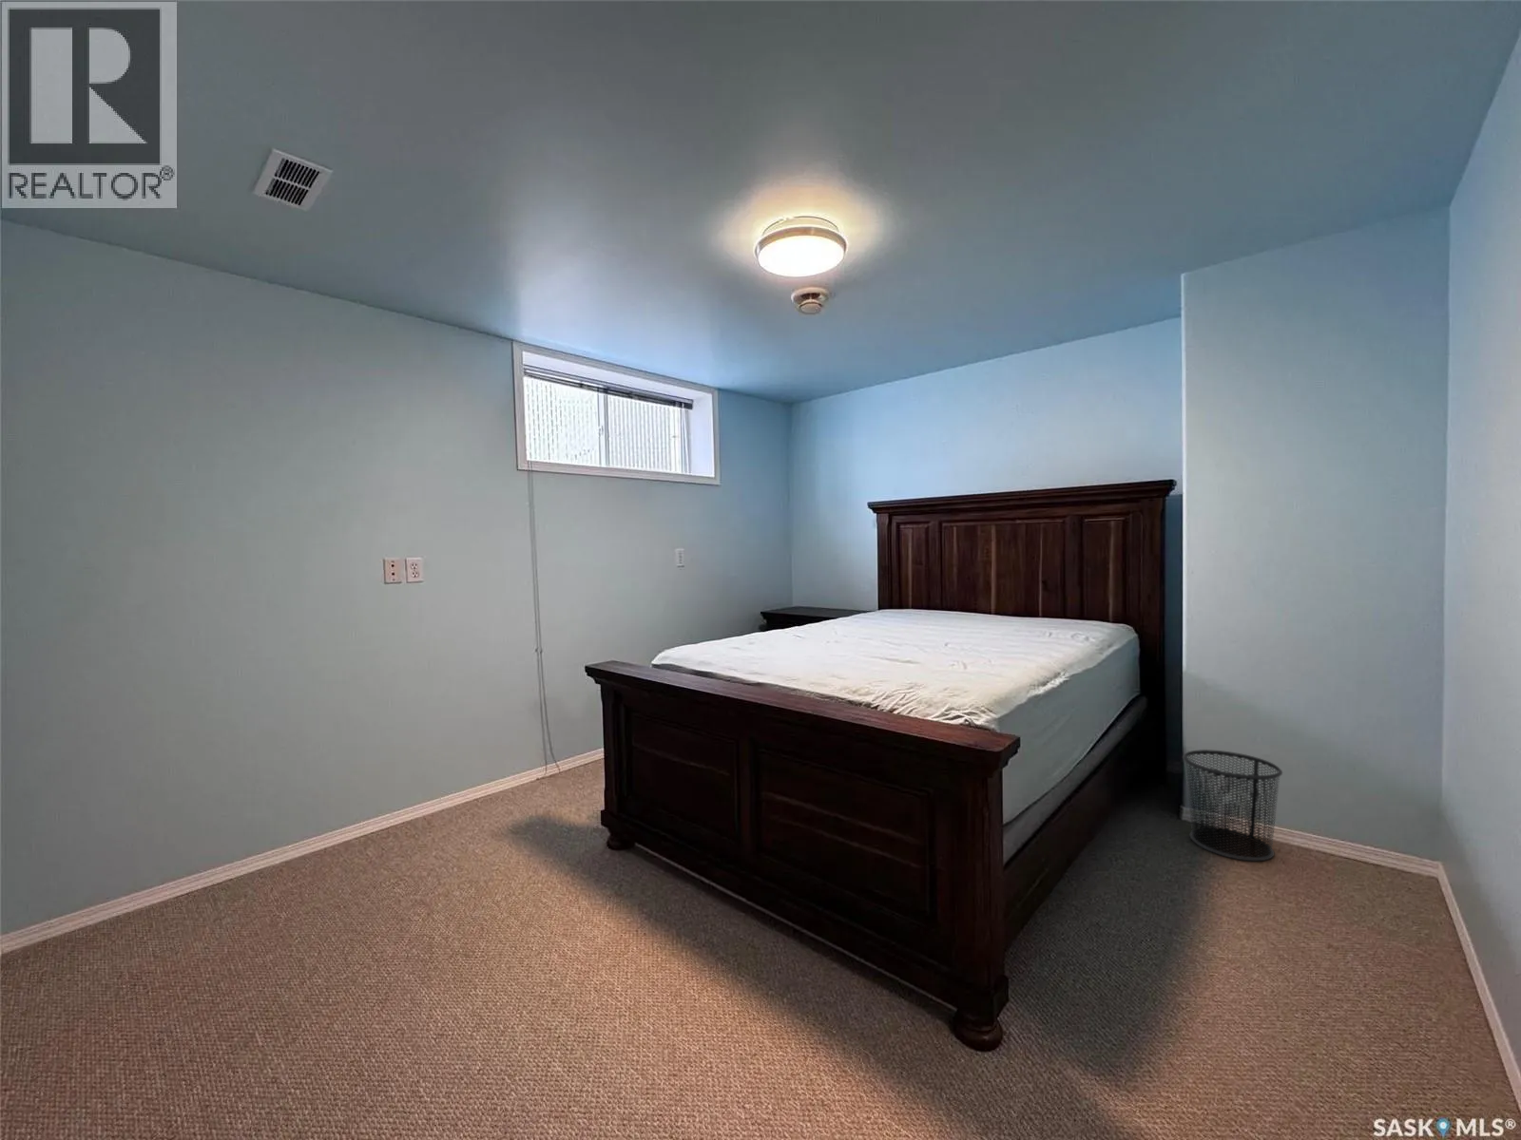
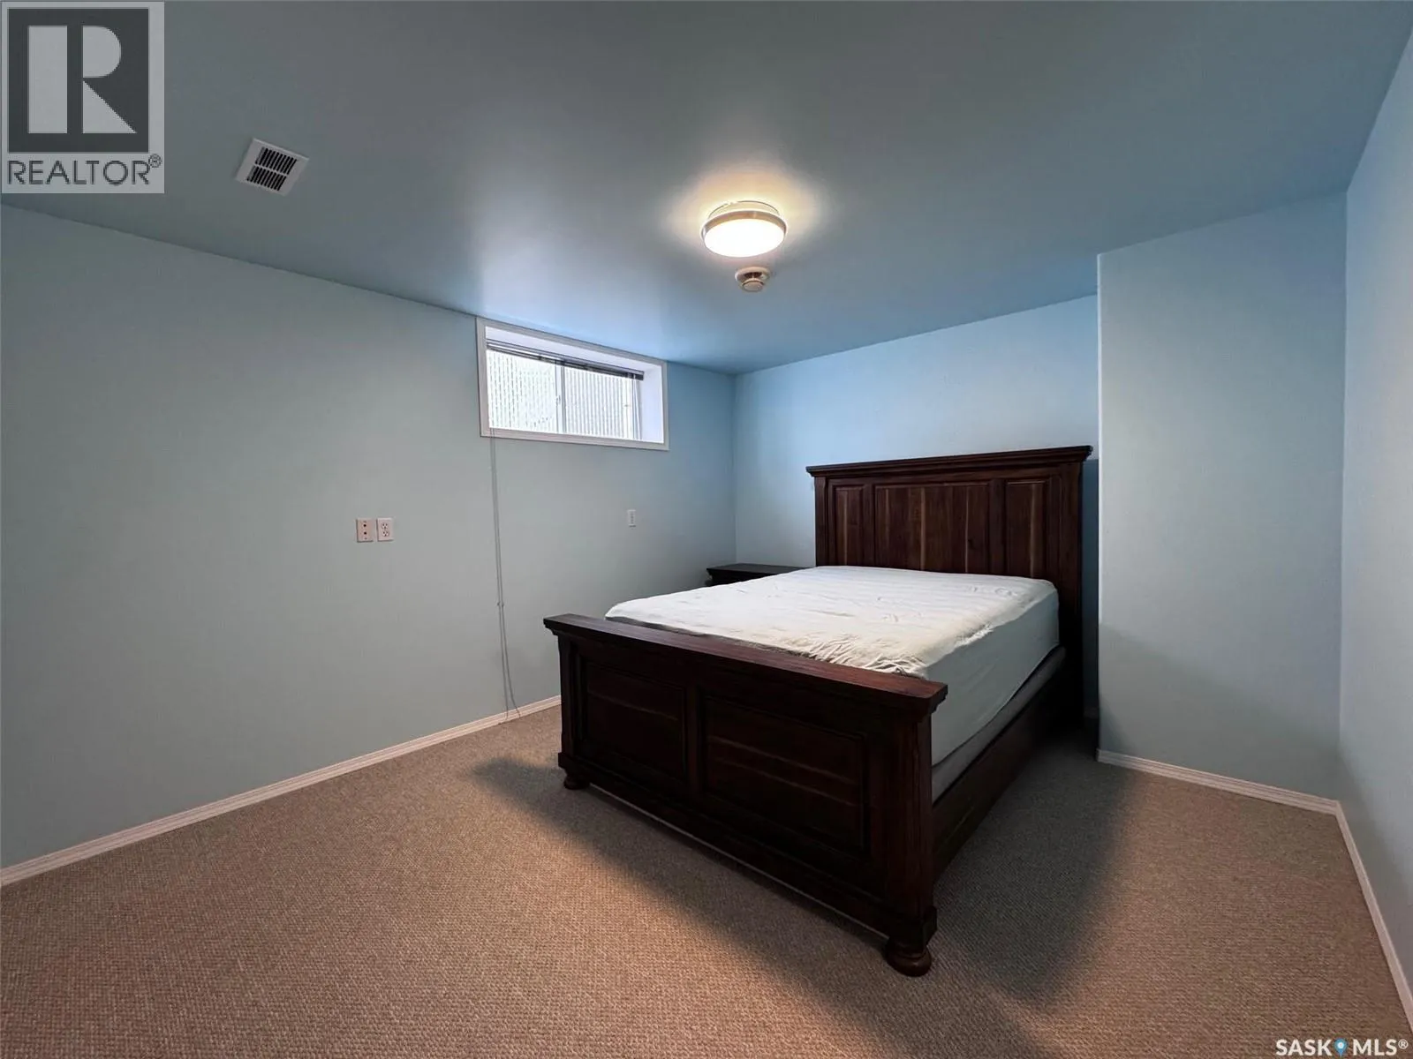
- waste bin [1182,748,1284,862]
